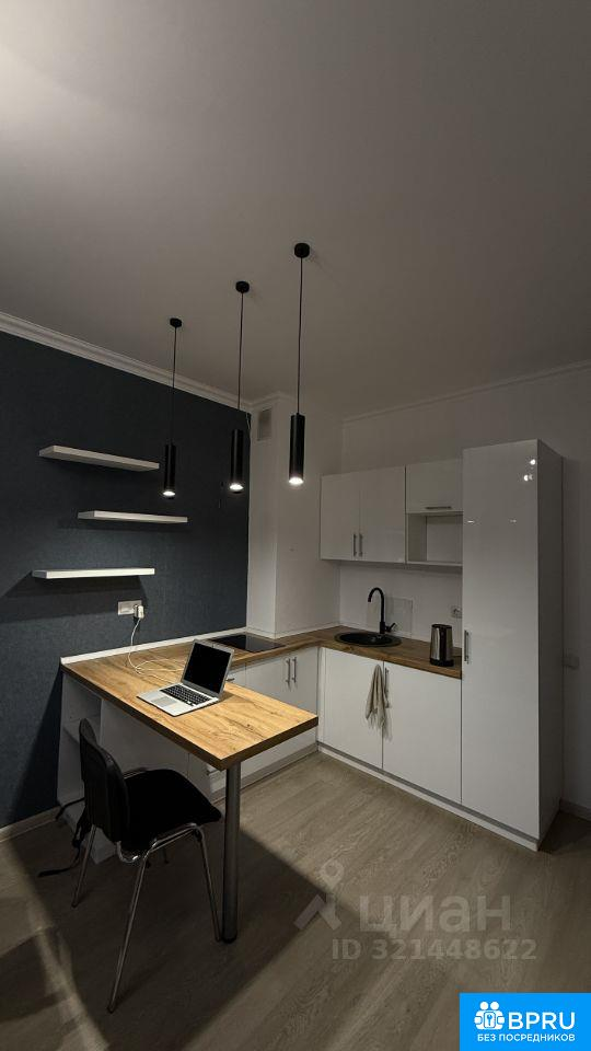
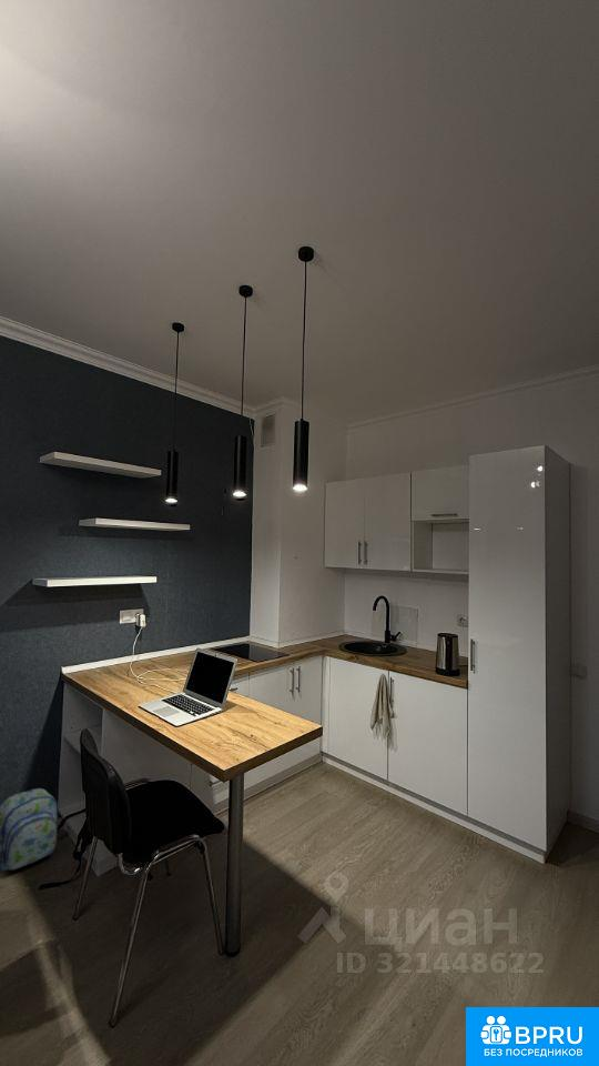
+ backpack [0,787,59,873]
